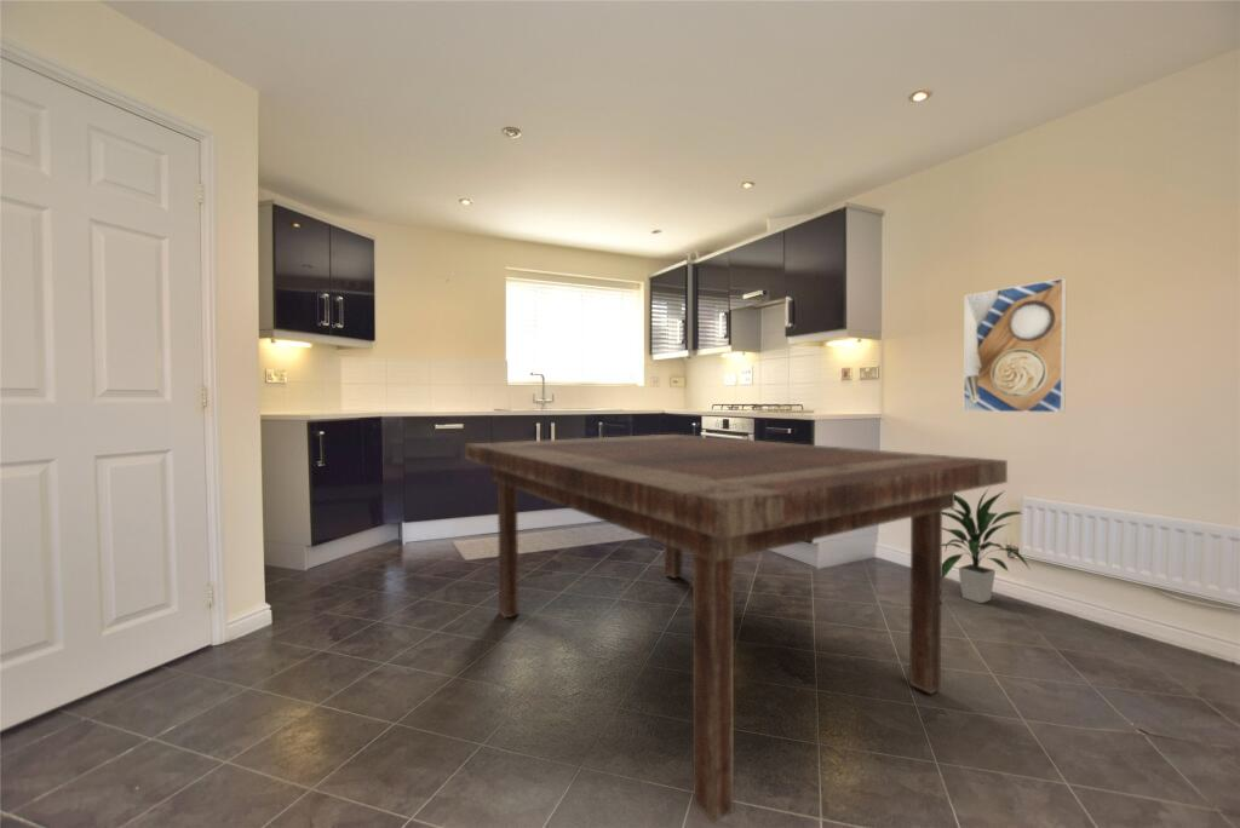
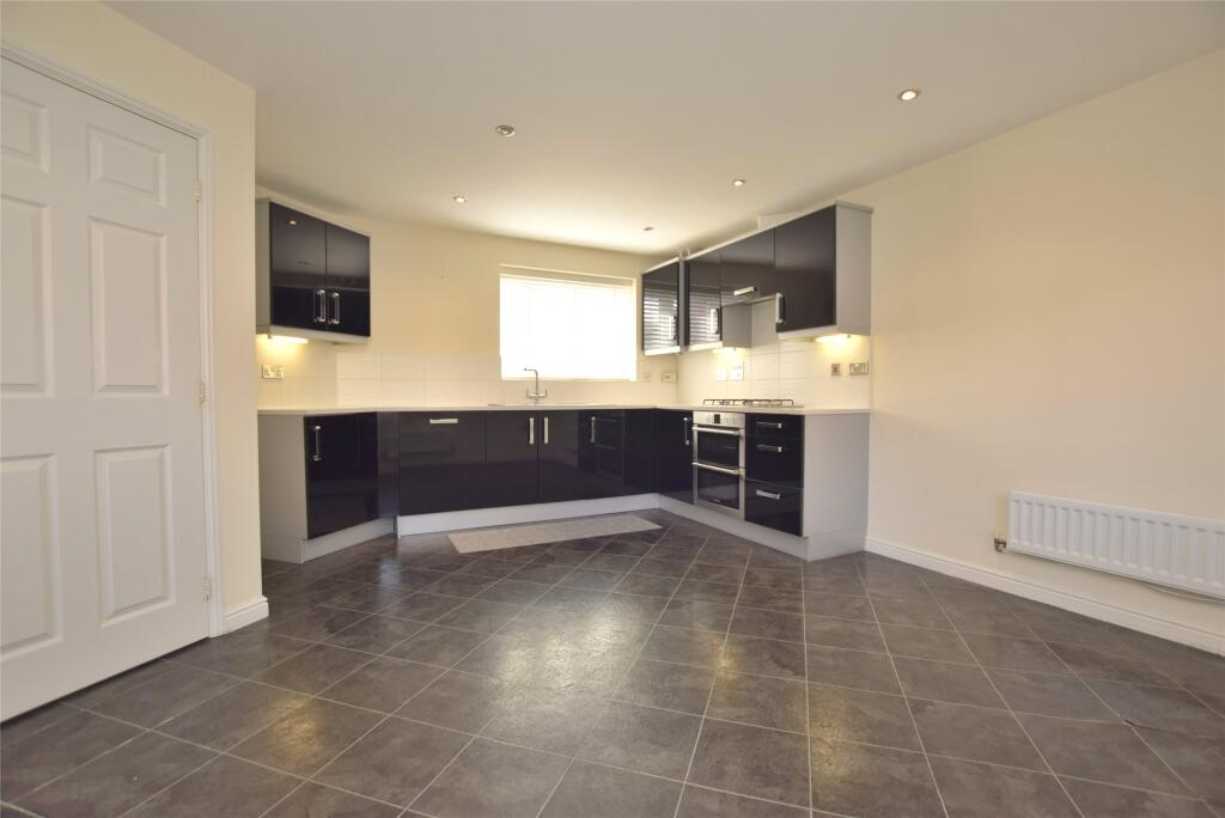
- dining table [464,433,1009,824]
- indoor plant [942,487,1033,604]
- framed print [963,277,1068,414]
